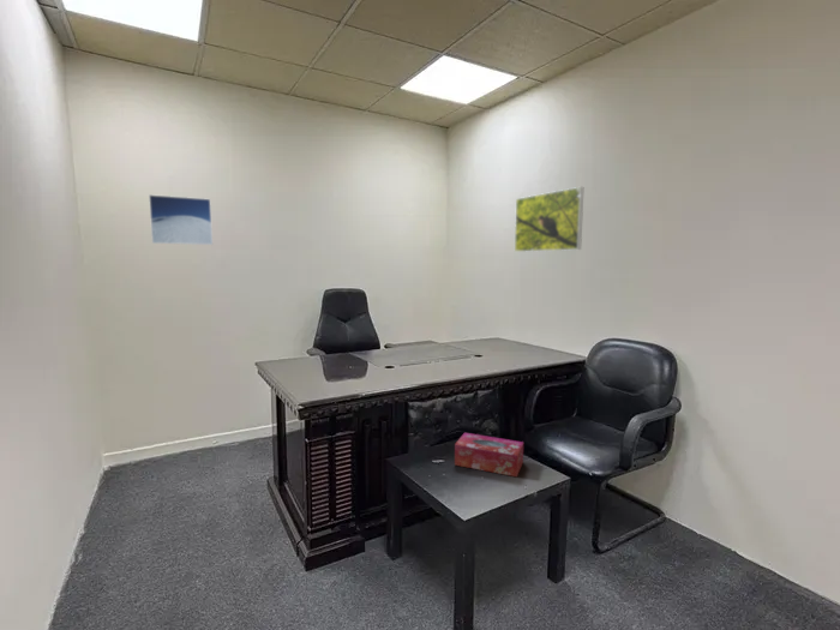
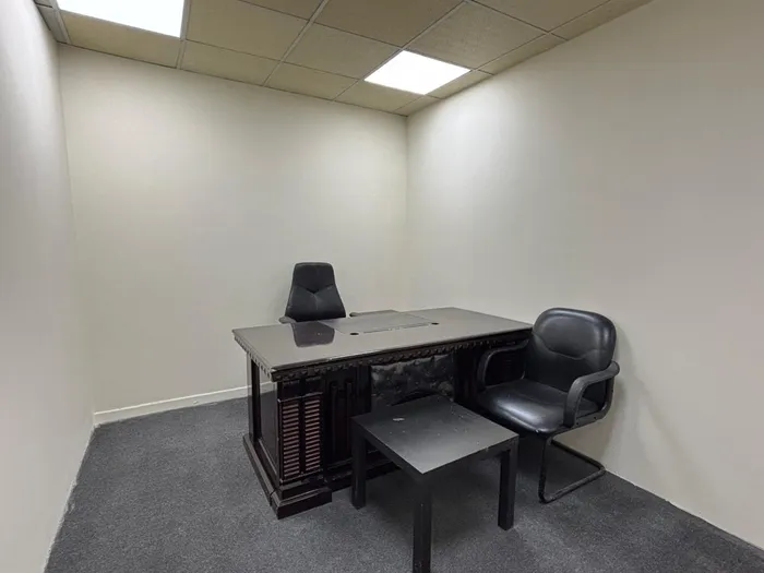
- tissue box [454,432,524,478]
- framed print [514,186,584,253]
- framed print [148,193,214,246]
